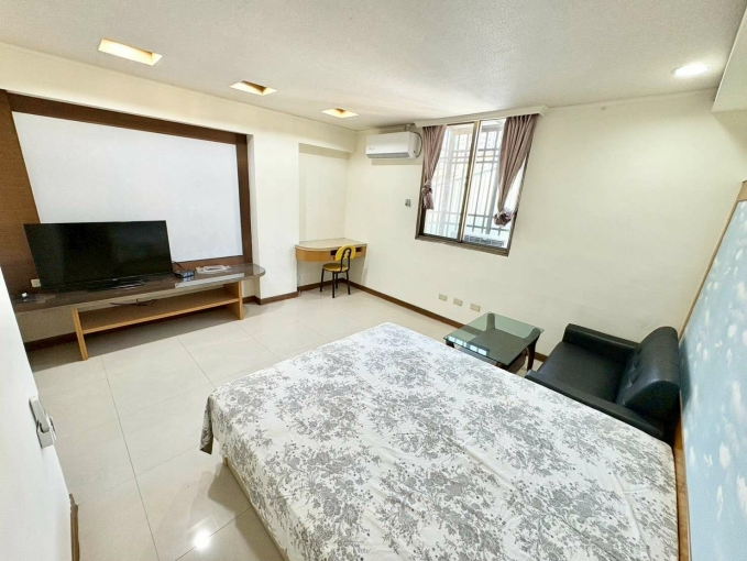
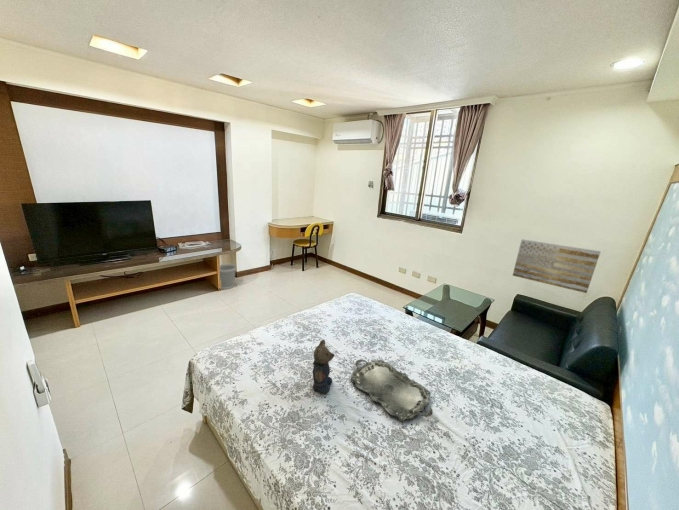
+ wastebasket [219,263,238,290]
+ wall art [512,238,602,294]
+ teddy bear [312,339,335,394]
+ serving tray [350,359,434,422]
